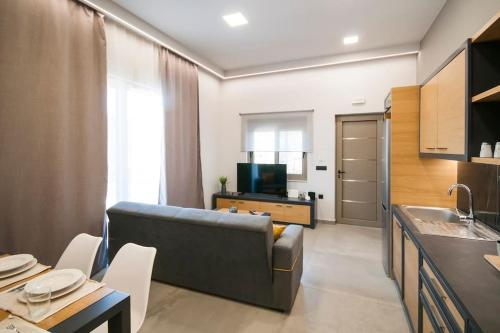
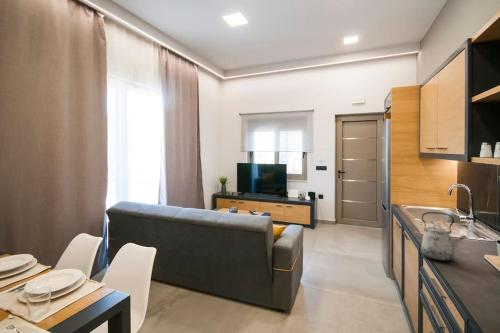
+ kettle [420,211,469,262]
